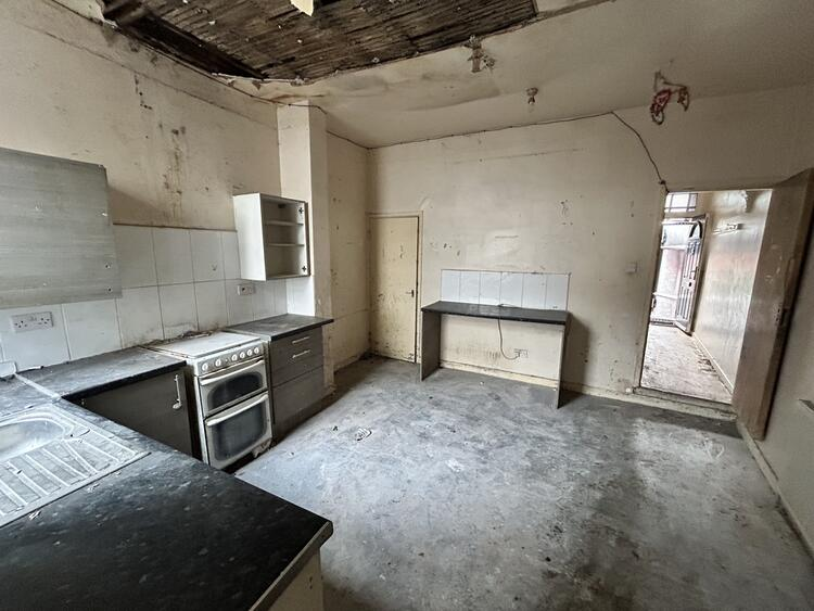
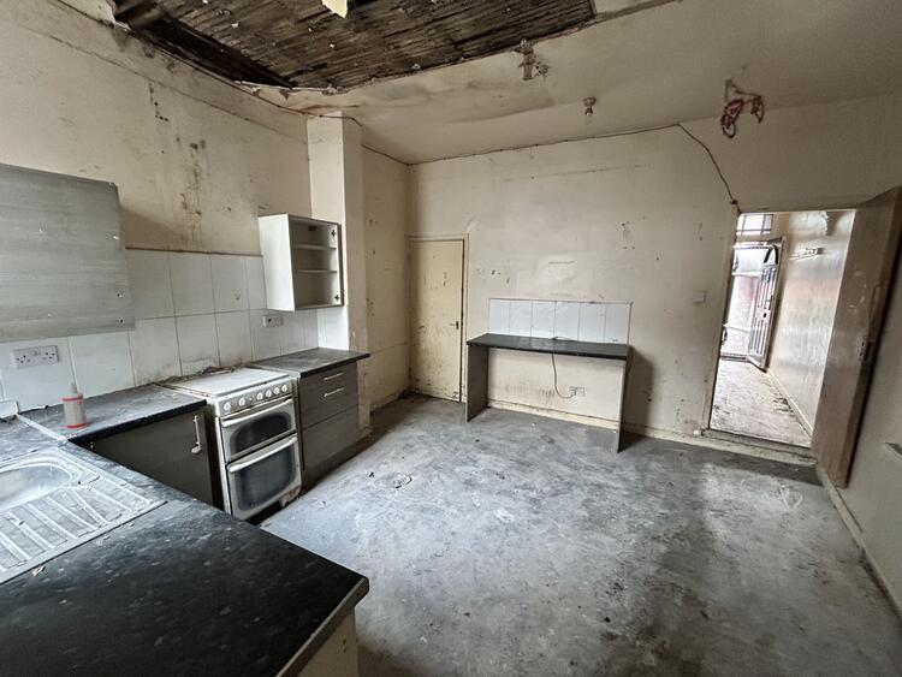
+ spray bottle [61,381,89,432]
